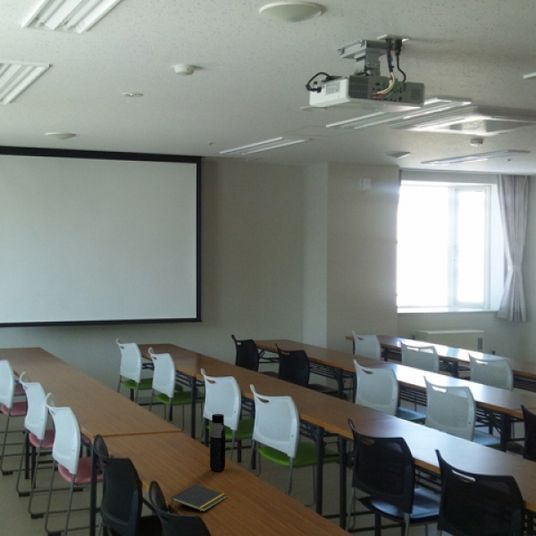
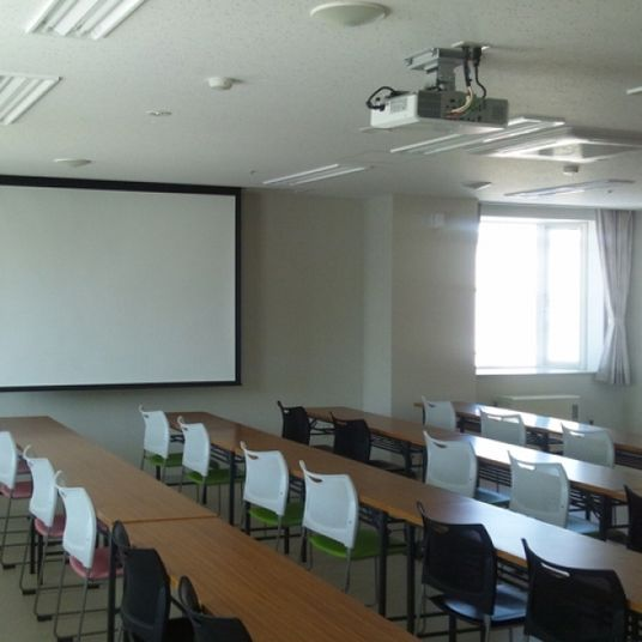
- notepad [170,483,228,513]
- water bottle [209,413,227,472]
